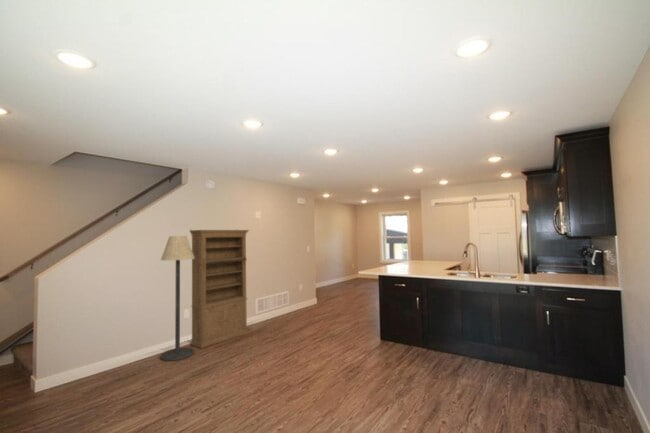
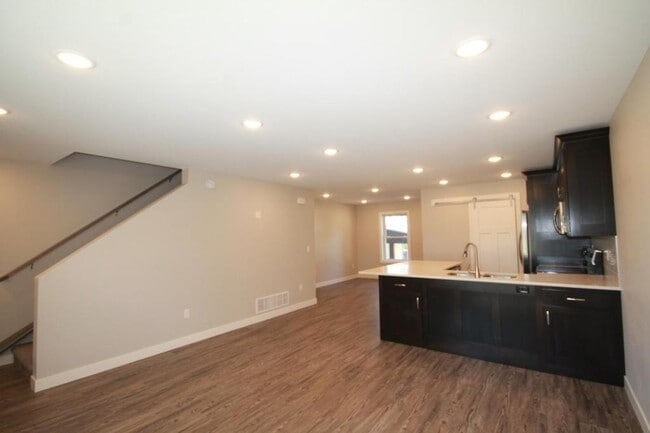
- floor lamp [159,235,195,362]
- bookcase [189,228,250,349]
